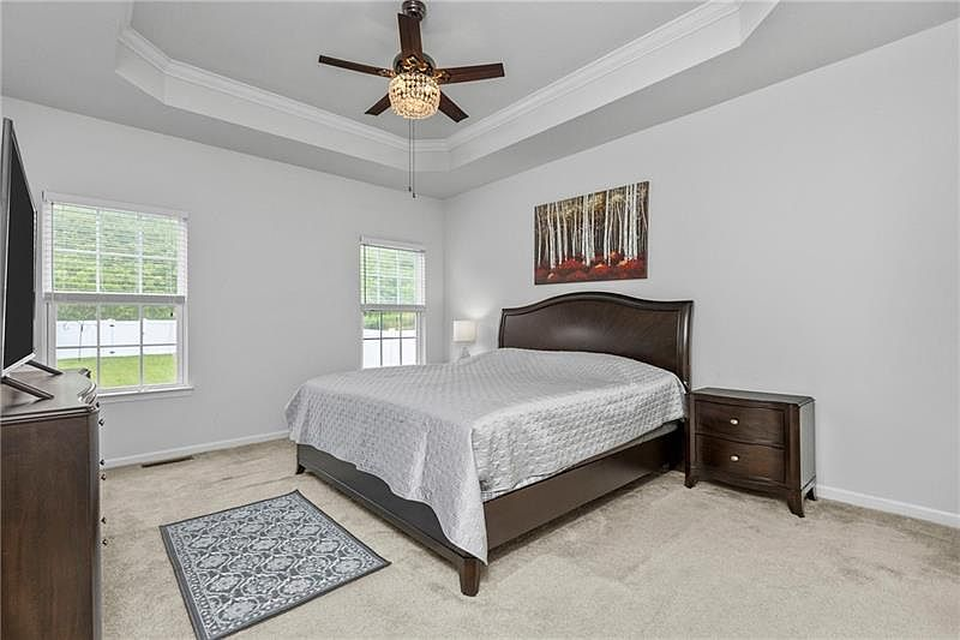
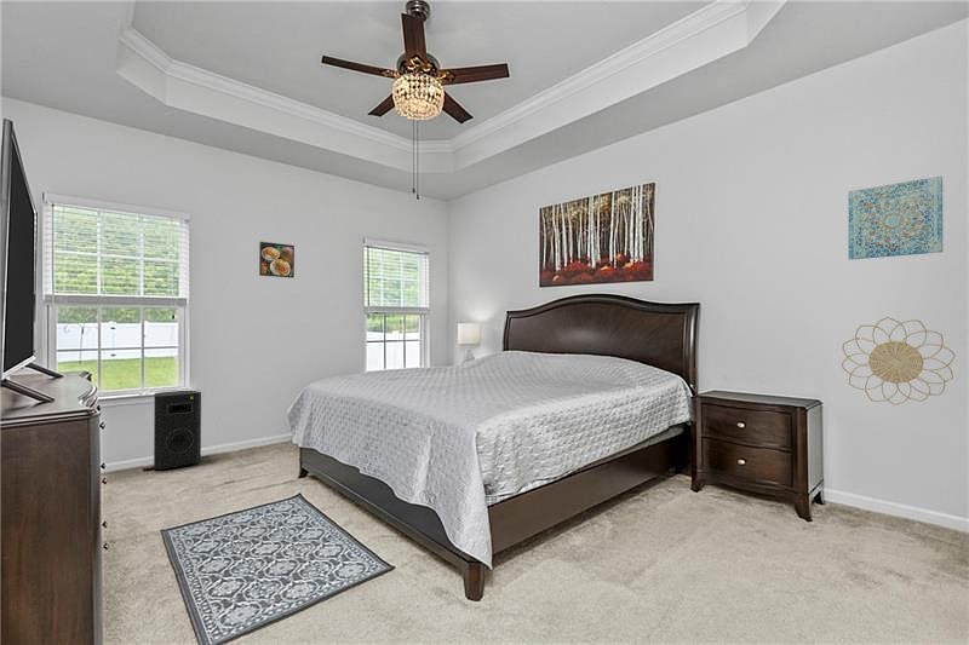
+ decorative wall piece [839,316,957,407]
+ wall art [847,174,944,261]
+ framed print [258,241,296,280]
+ speaker [153,390,202,471]
